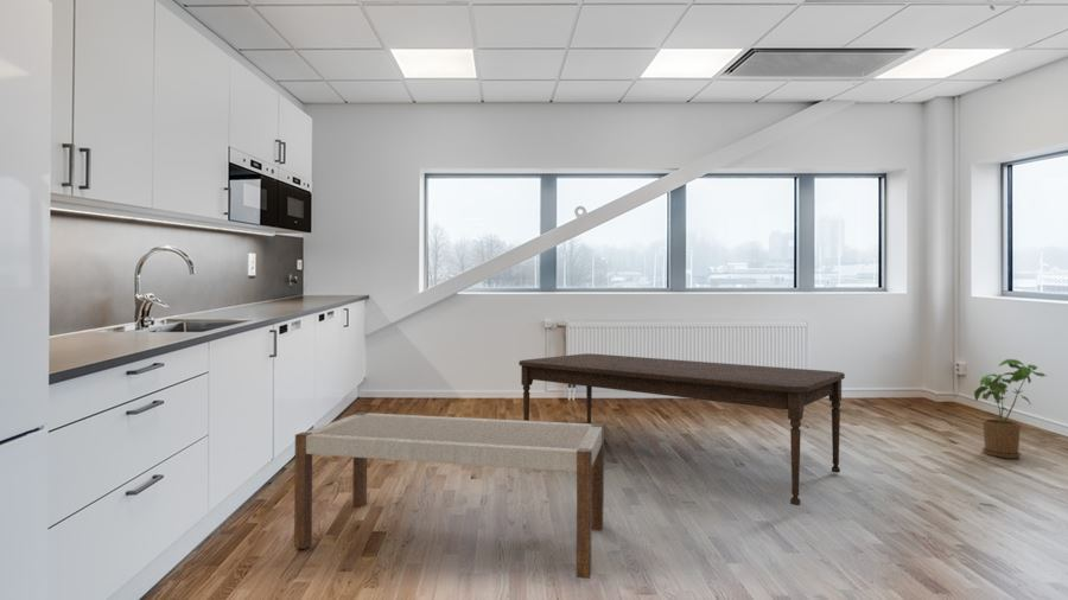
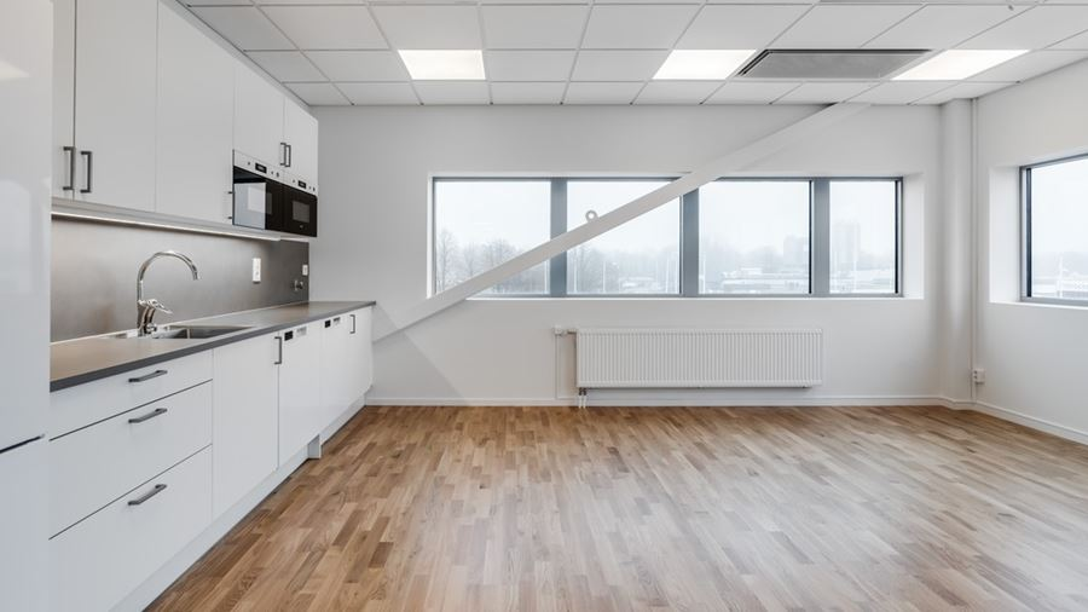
- bench [293,411,605,580]
- dining table [517,352,846,506]
- house plant [973,358,1047,459]
